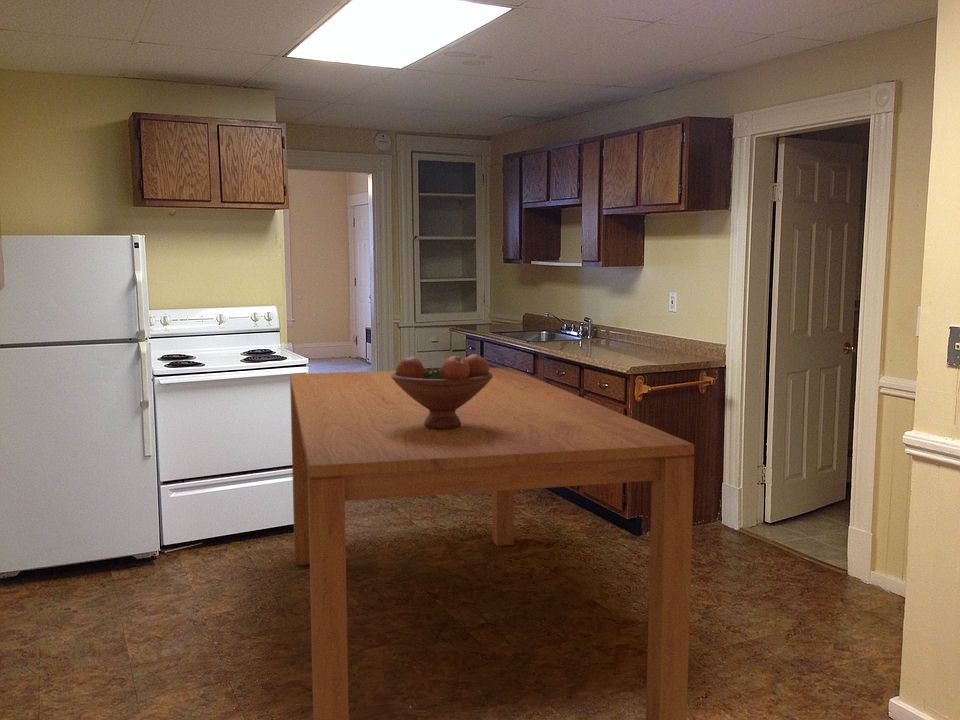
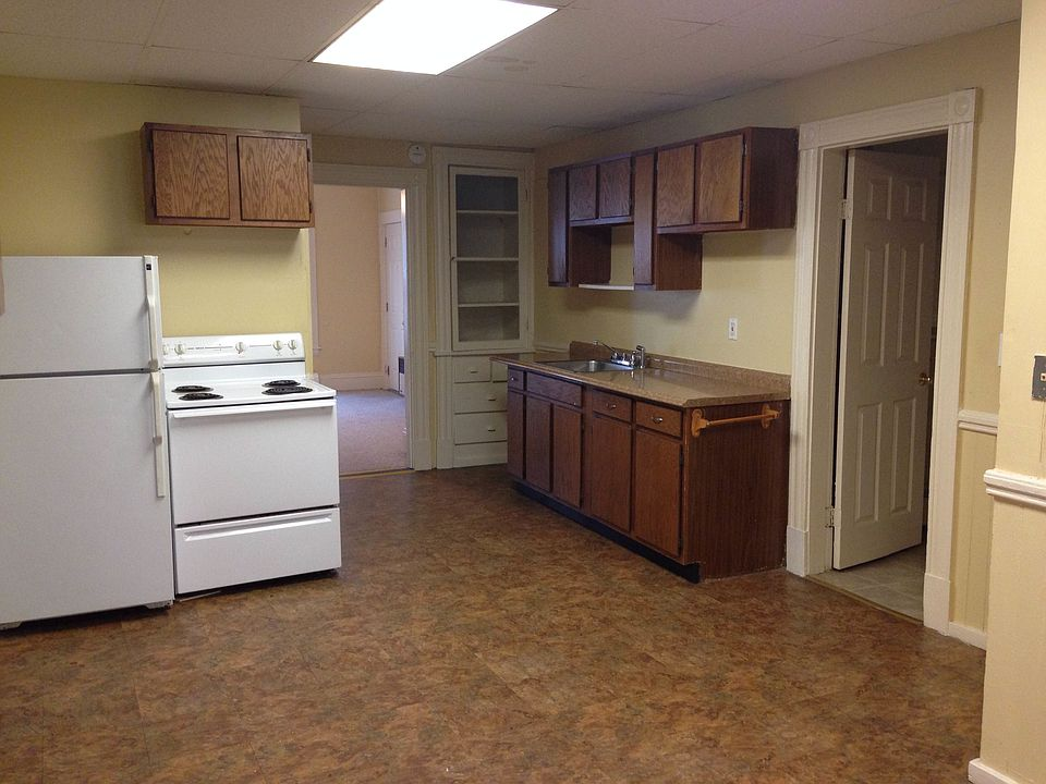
- dining table [289,366,695,720]
- fruit bowl [392,353,493,429]
